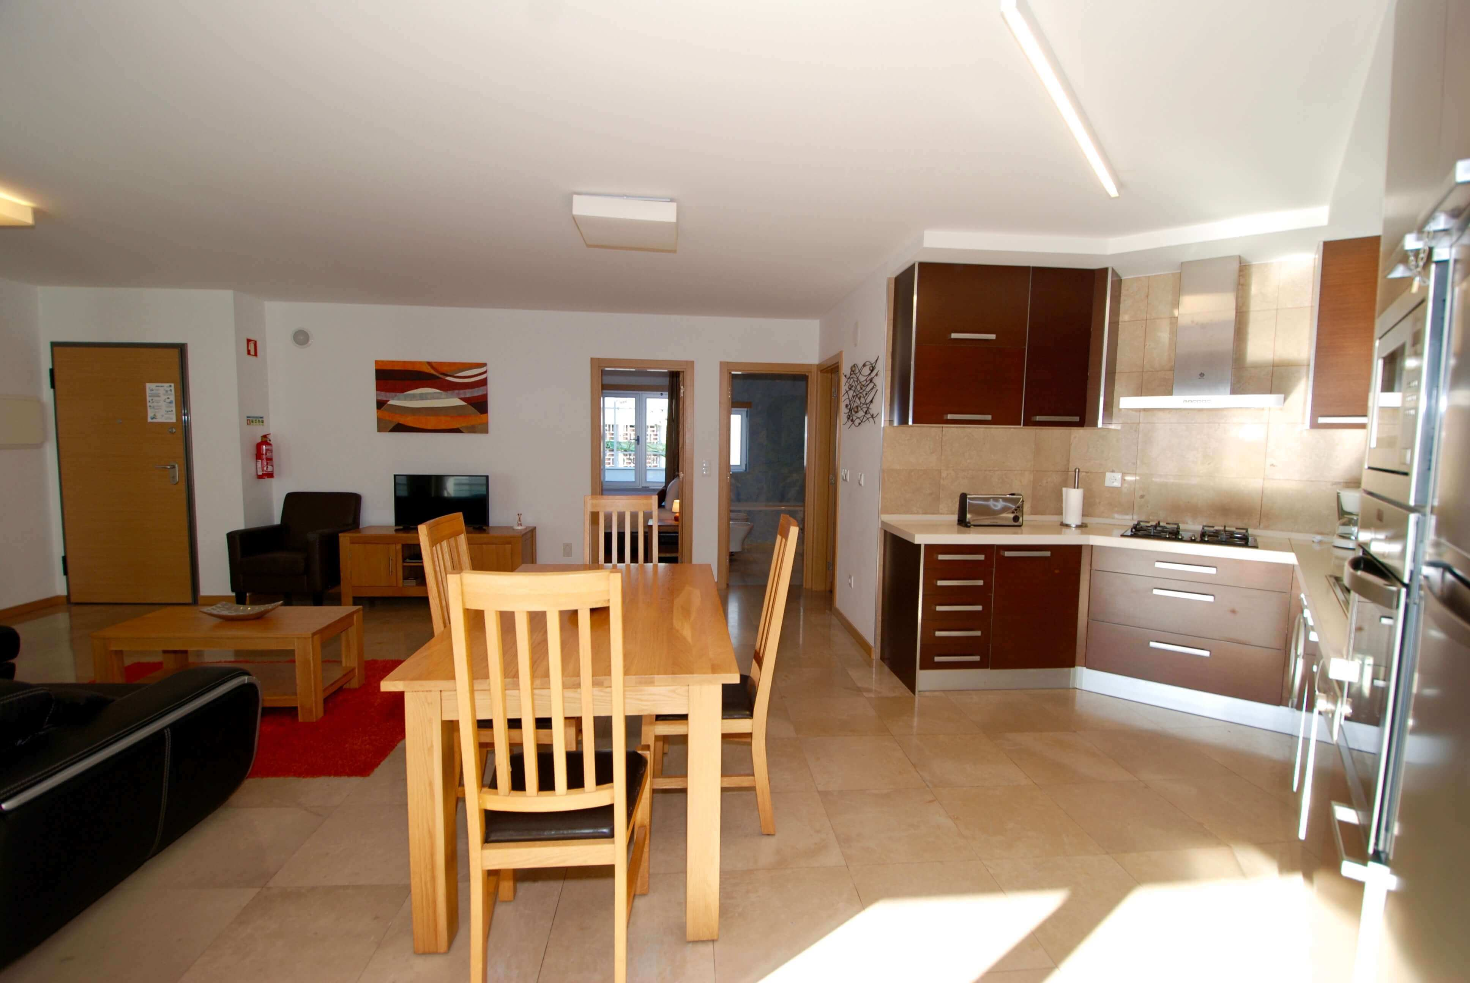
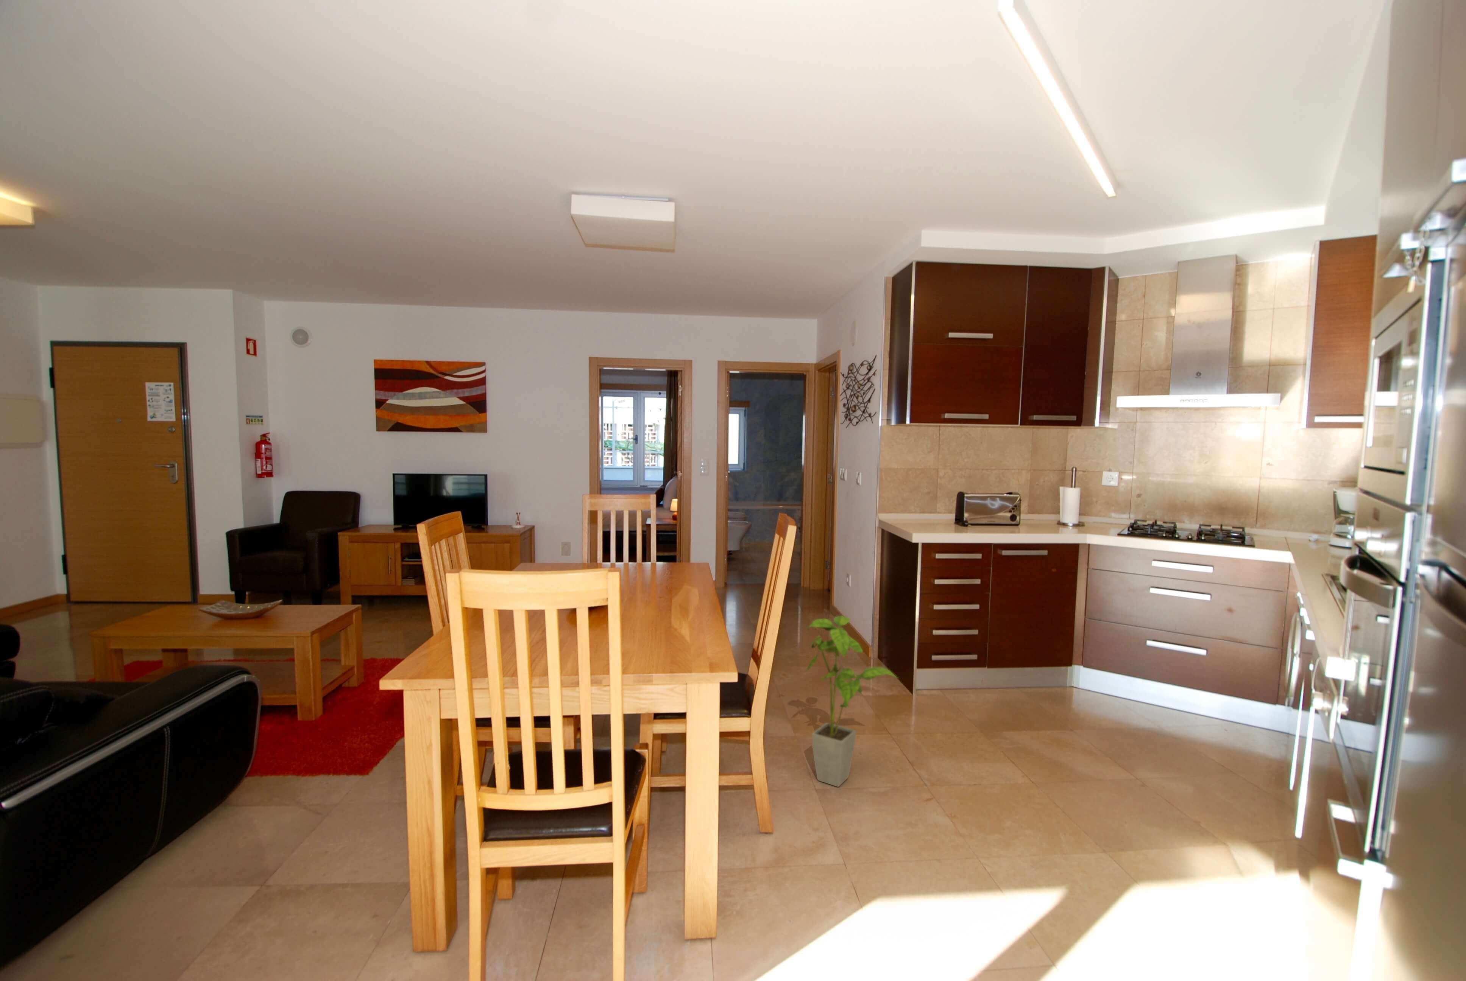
+ house plant [804,615,899,787]
